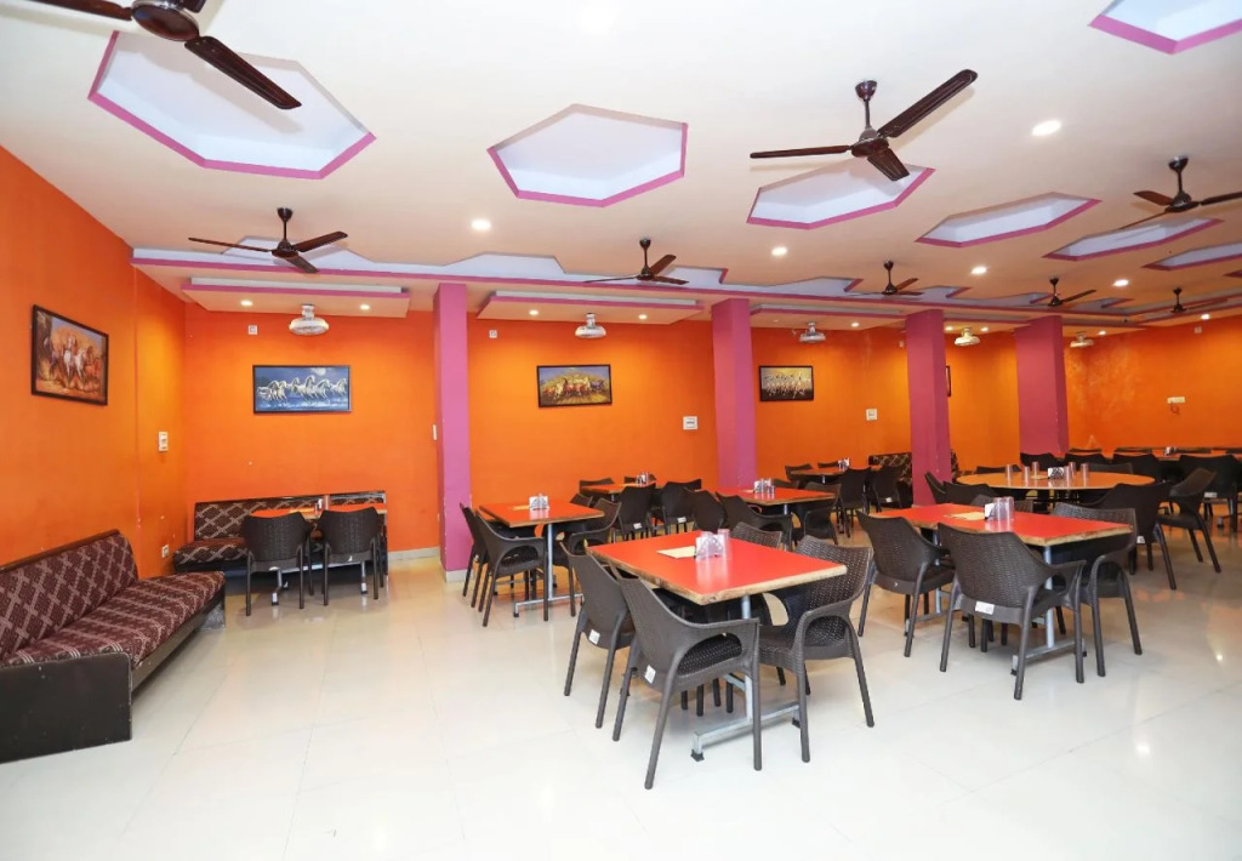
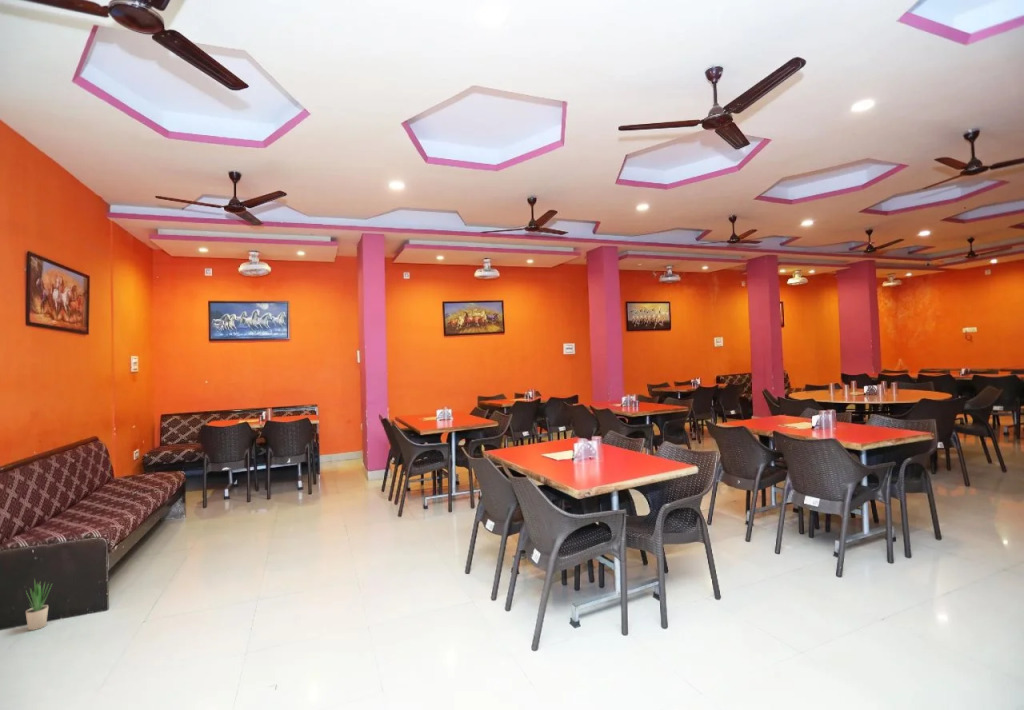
+ potted plant [24,576,53,631]
